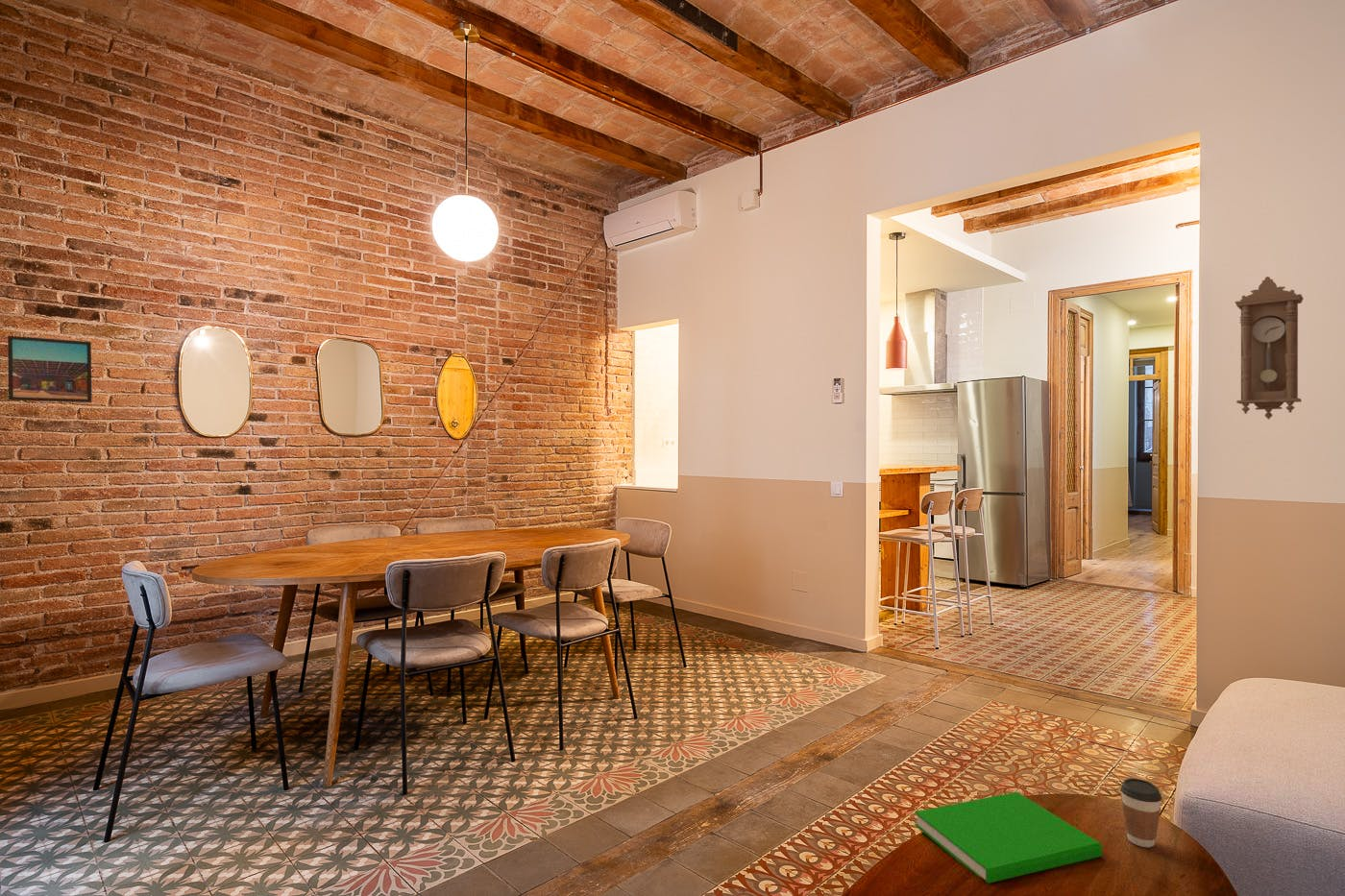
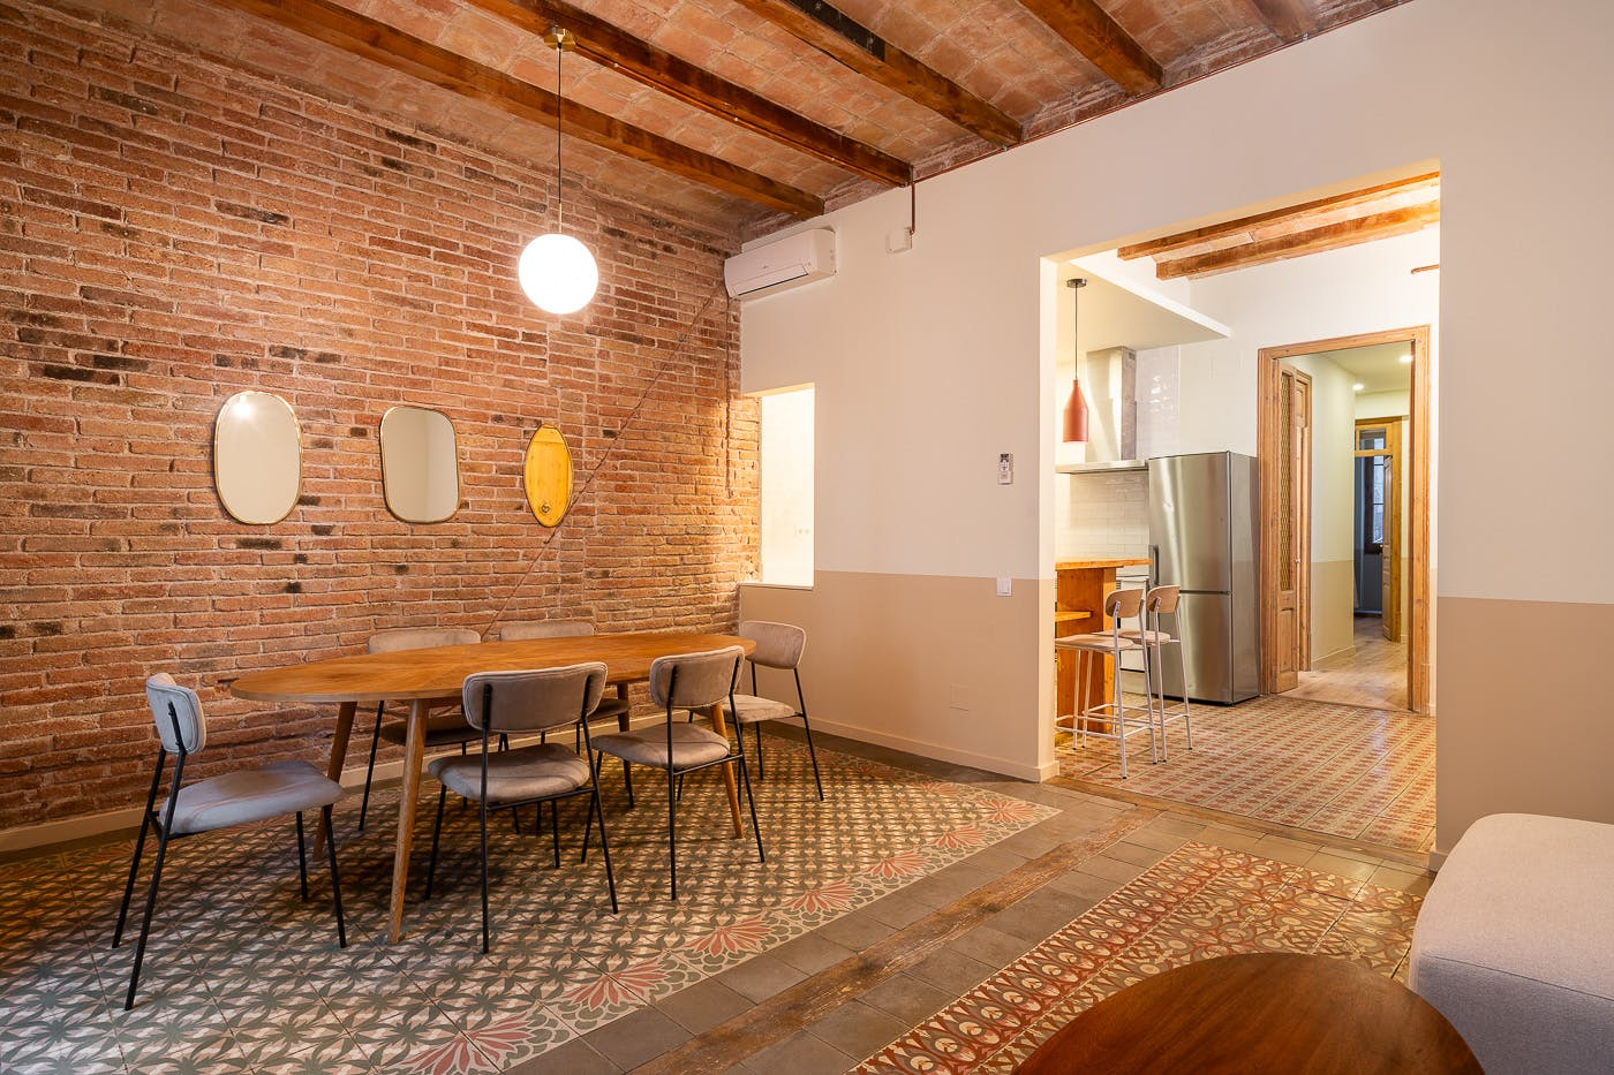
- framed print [7,335,92,403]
- book [914,791,1103,884]
- pendulum clock [1234,276,1305,421]
- coffee cup [1119,778,1162,848]
